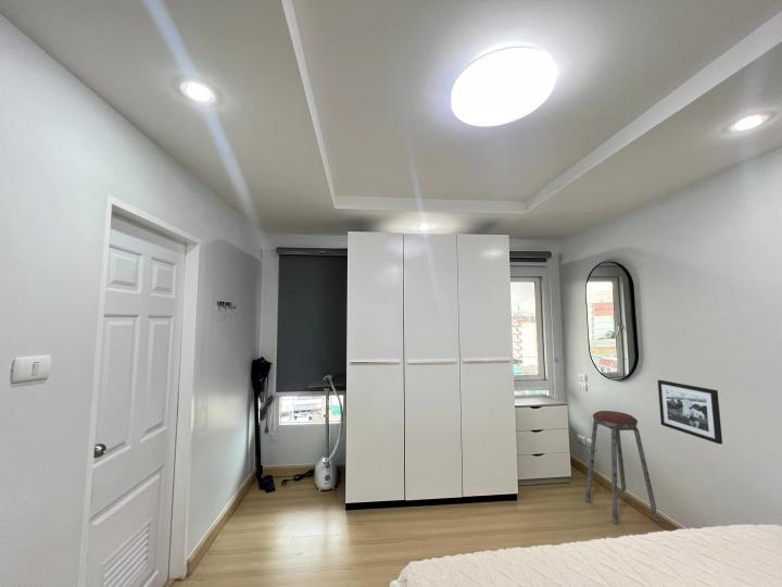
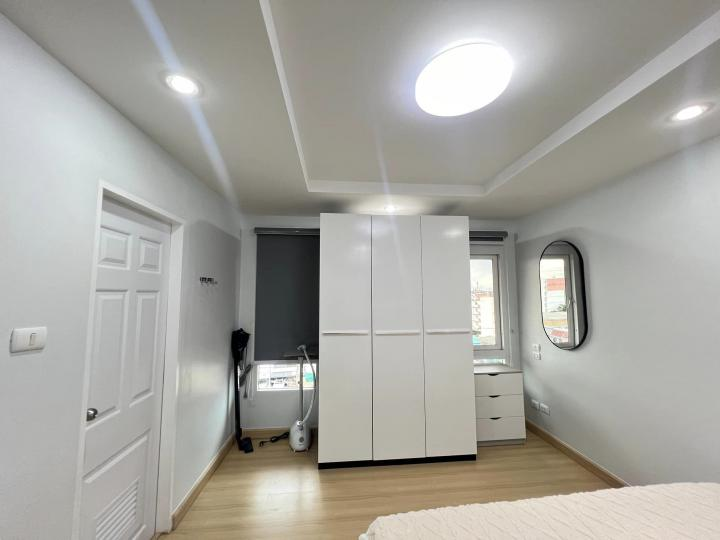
- music stool [584,410,660,525]
- picture frame [657,379,723,445]
